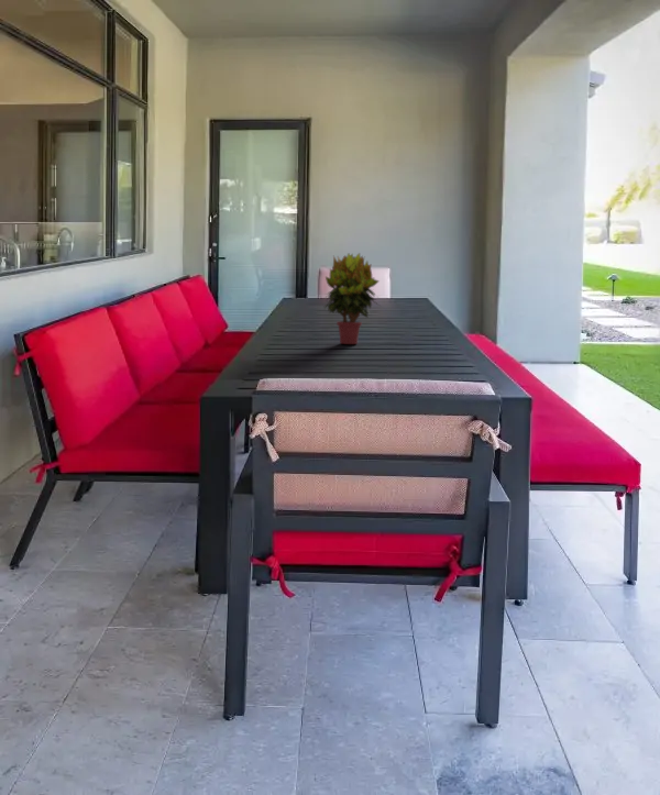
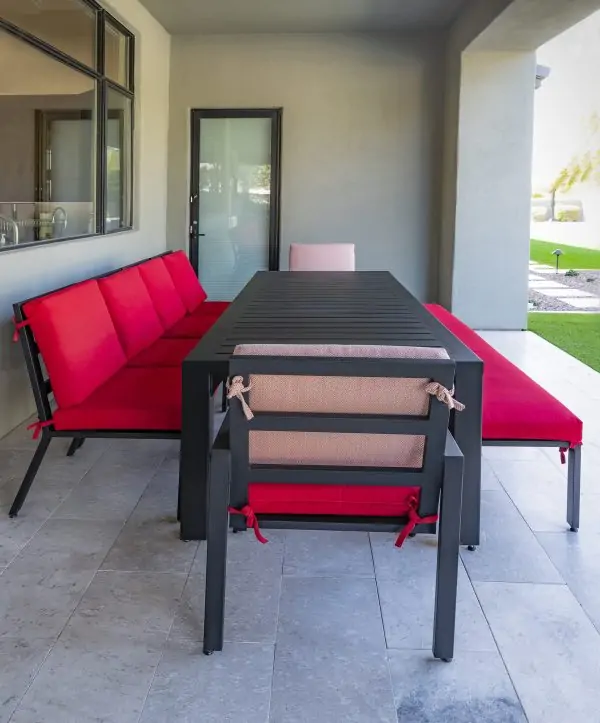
- potted plant [323,252,381,345]
